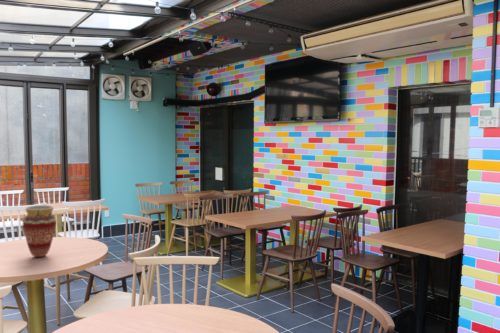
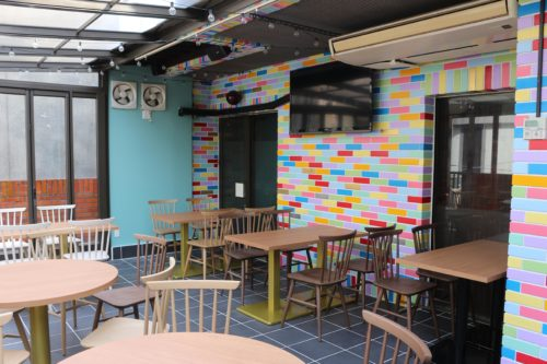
- vase [22,205,57,258]
